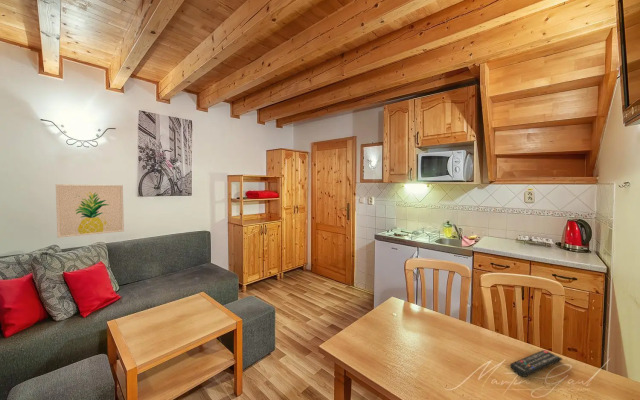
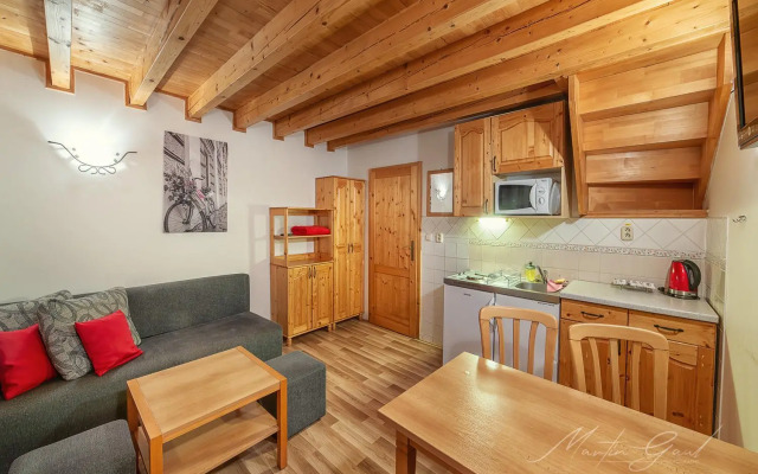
- remote control [509,349,563,378]
- wall art [55,183,125,239]
